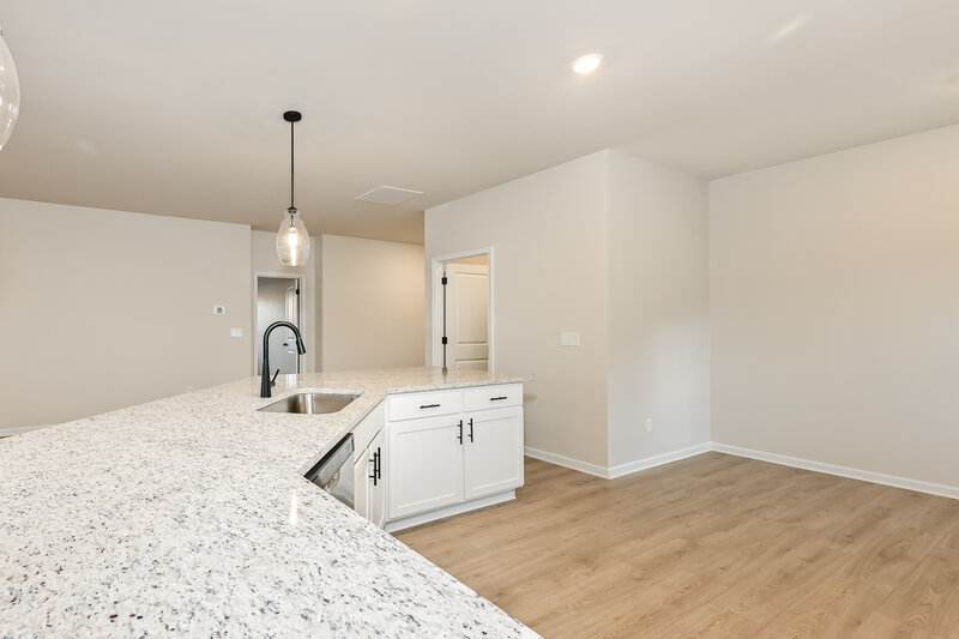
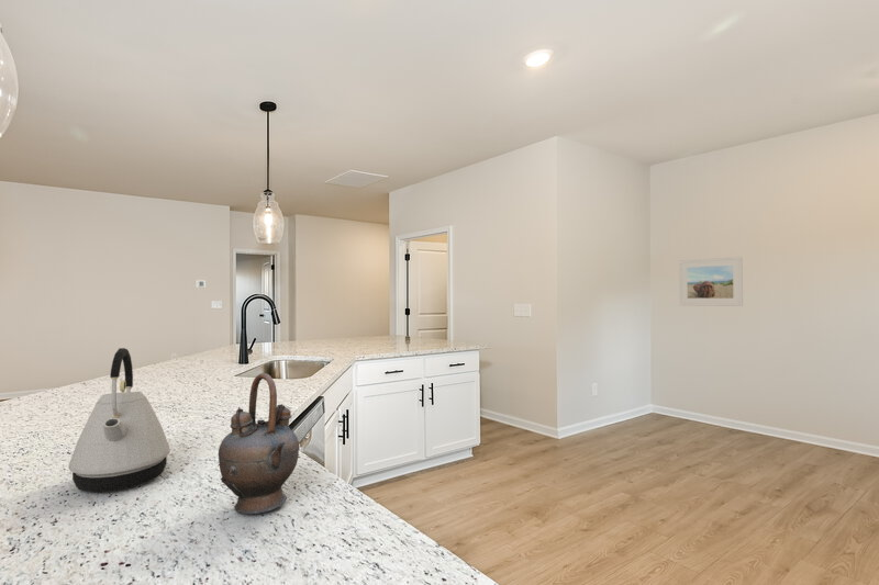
+ teapot [218,372,300,515]
+ kettle [67,347,171,493]
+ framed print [678,256,744,307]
